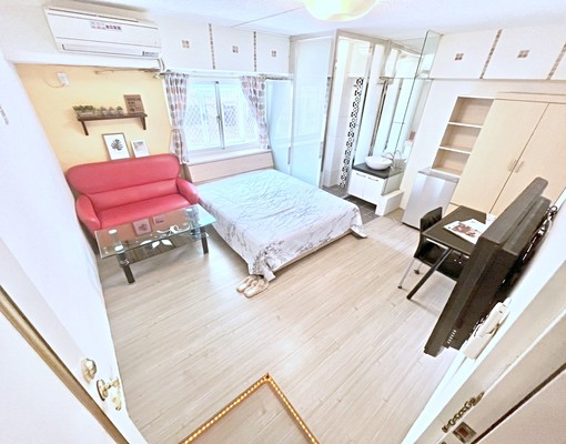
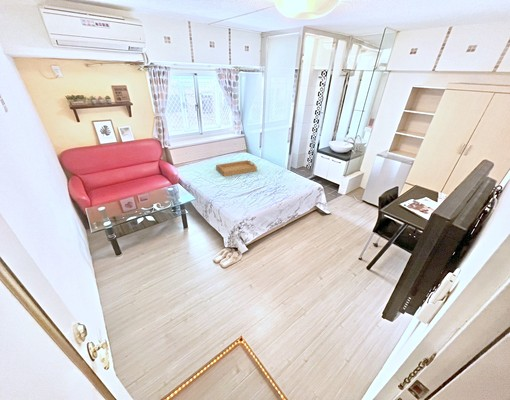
+ serving tray [215,159,258,178]
